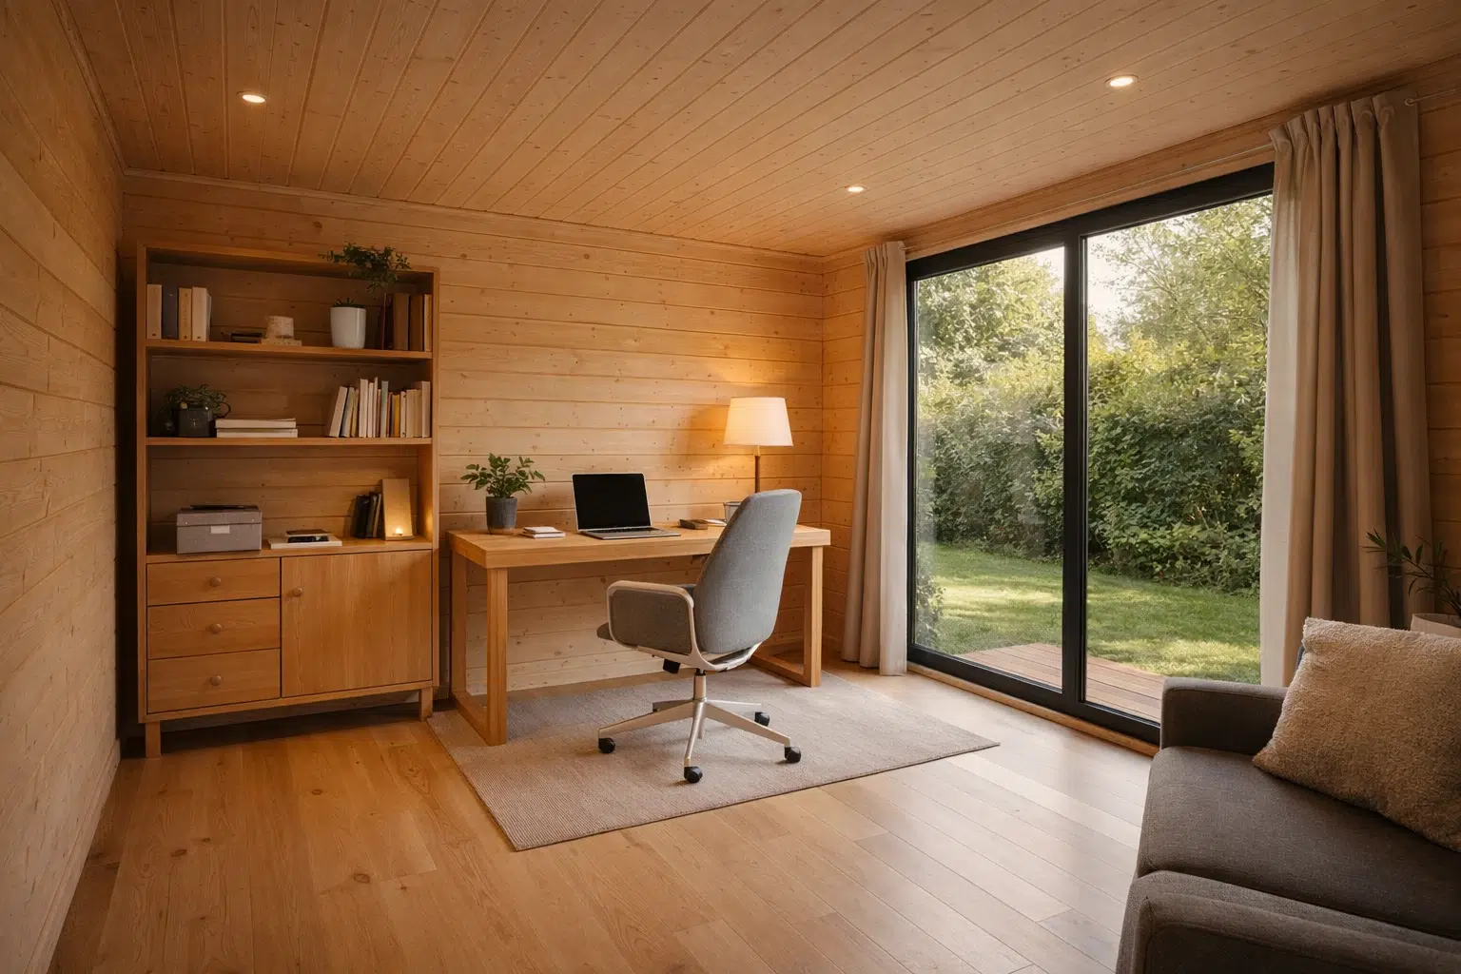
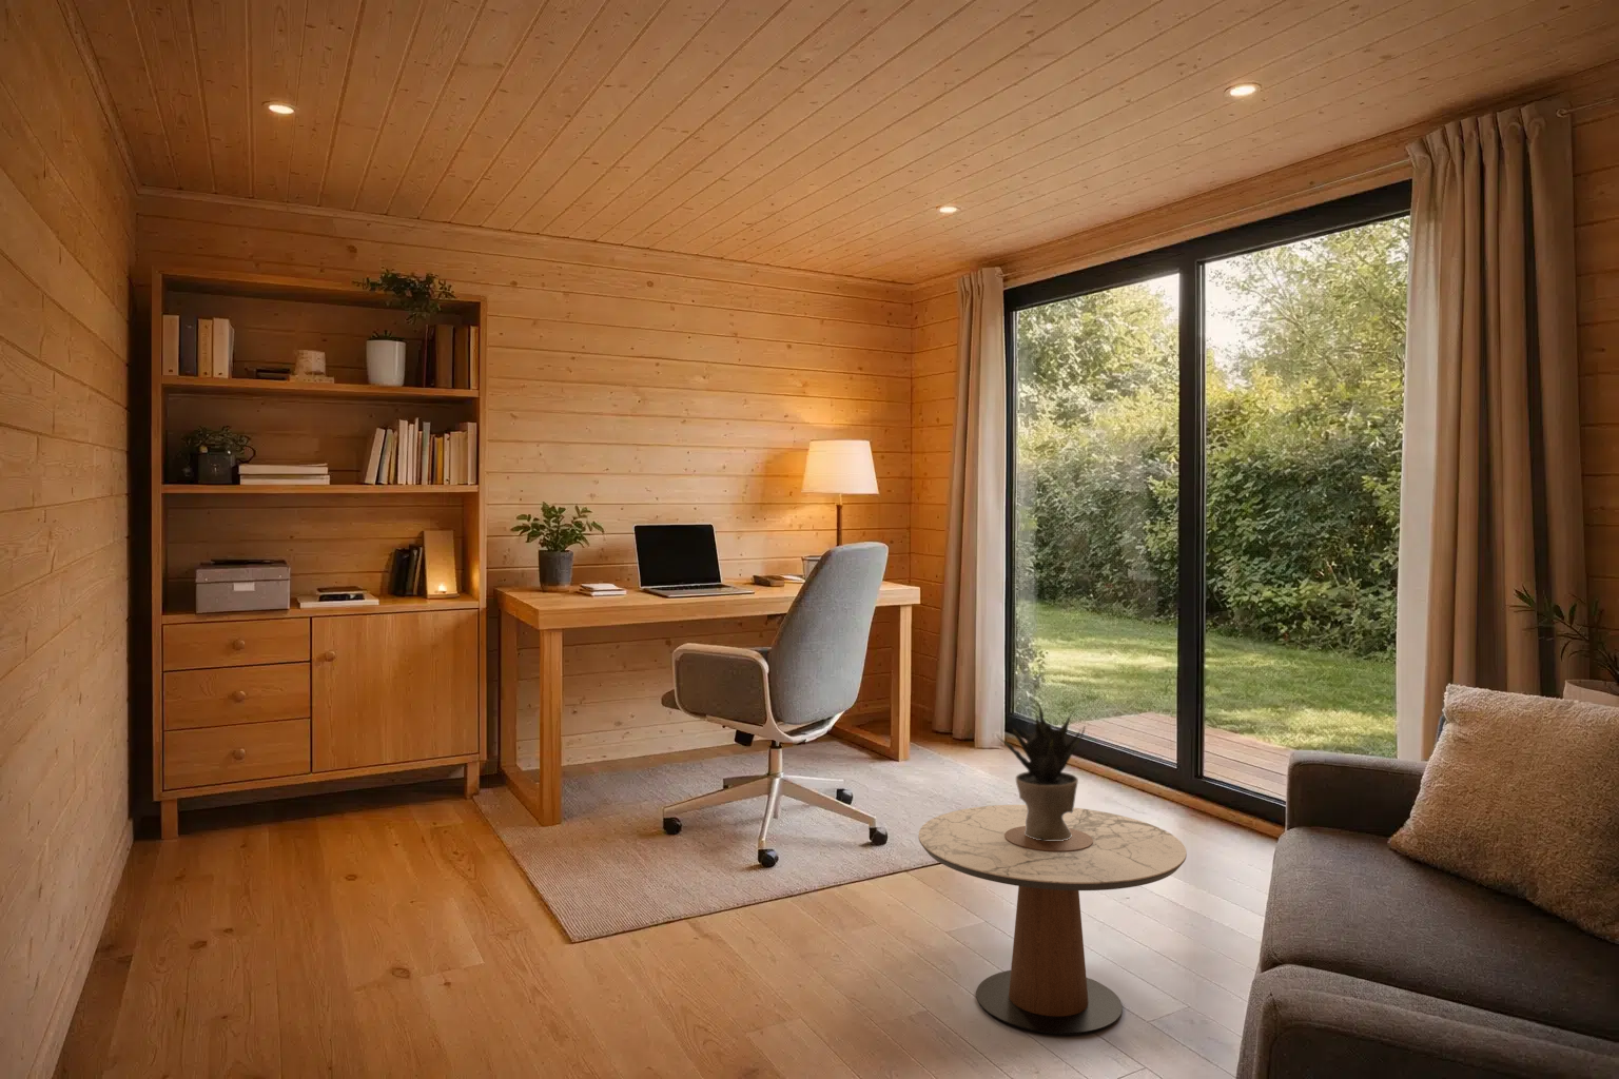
+ potted plant [995,702,1087,841]
+ side table [918,804,1188,1036]
